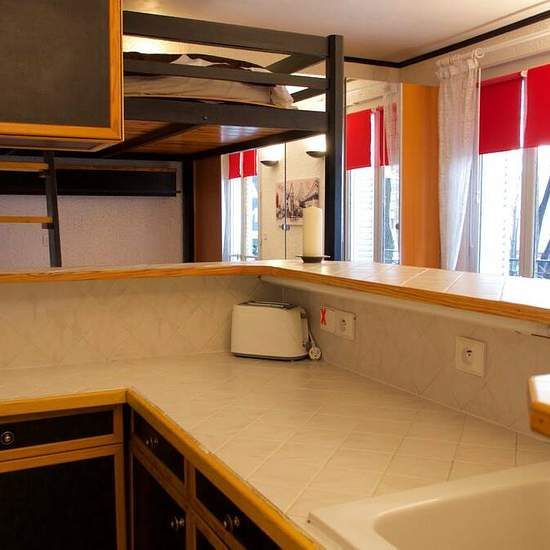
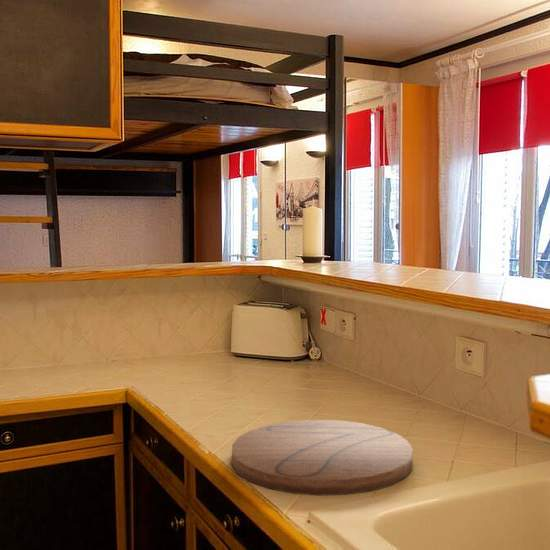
+ cutting board [231,419,414,497]
